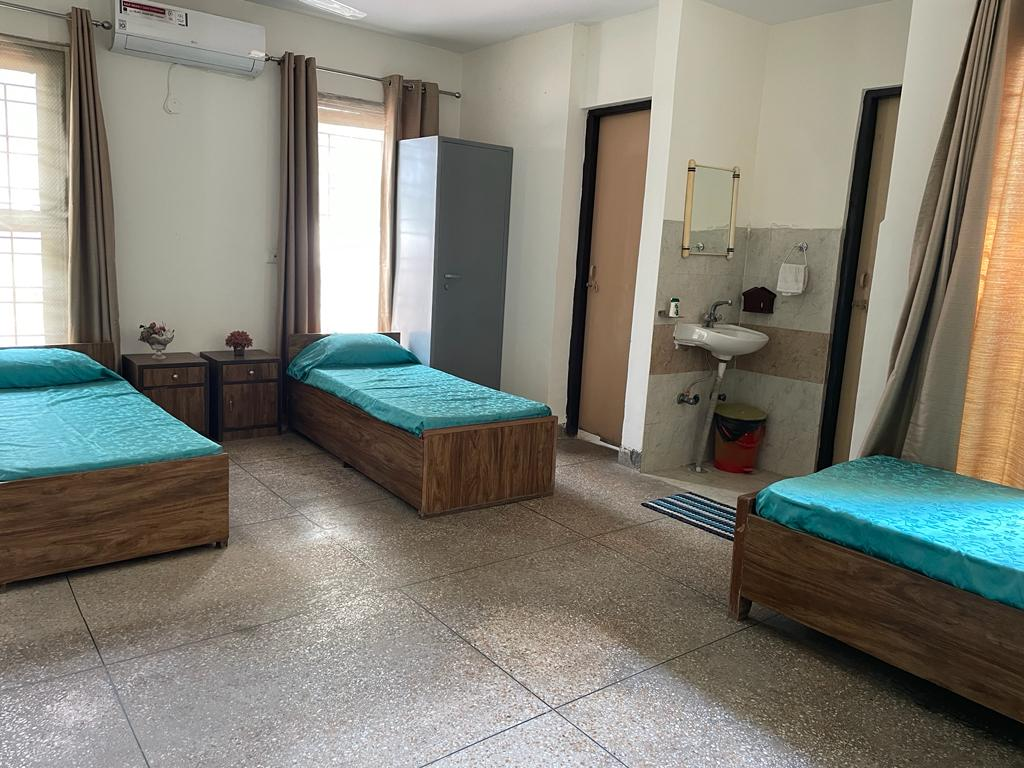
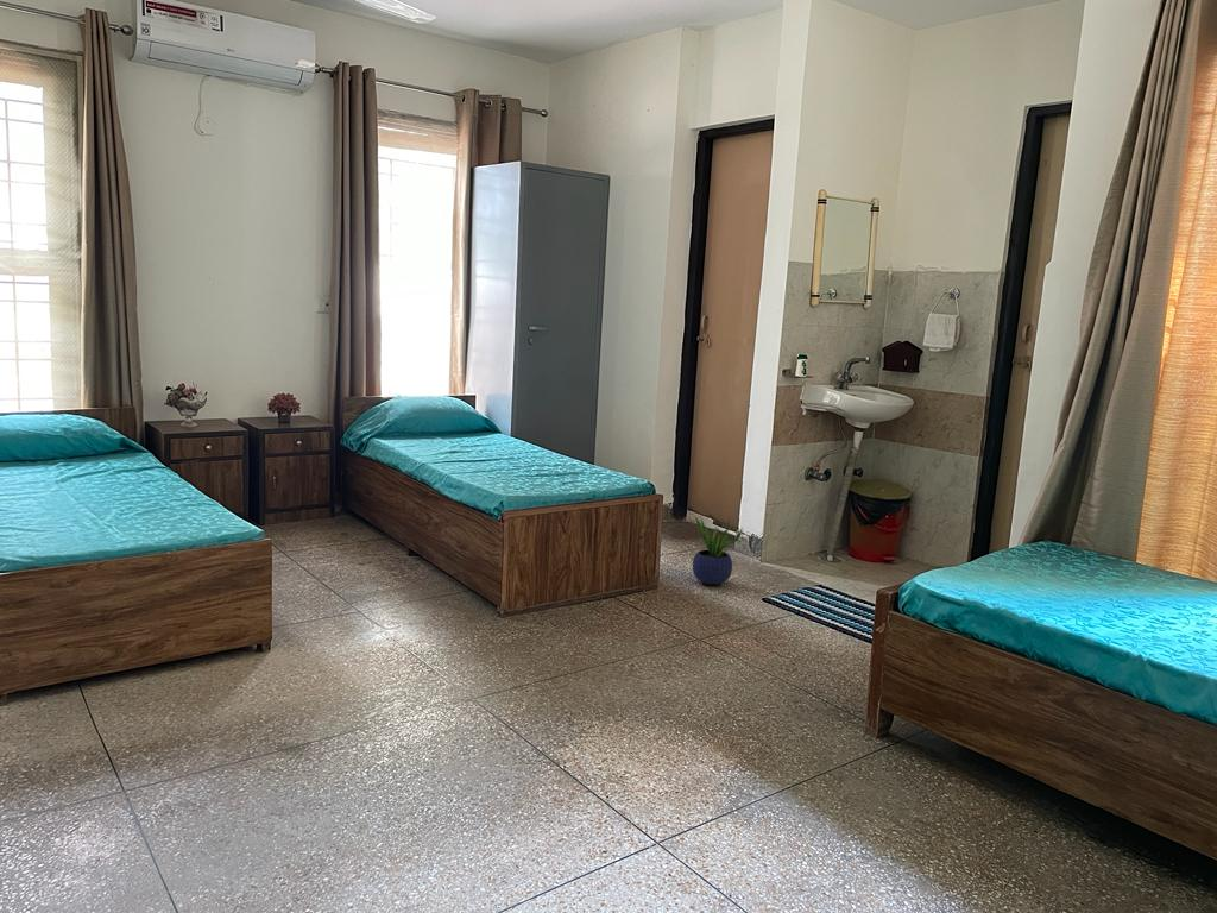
+ potted plant [692,515,744,586]
